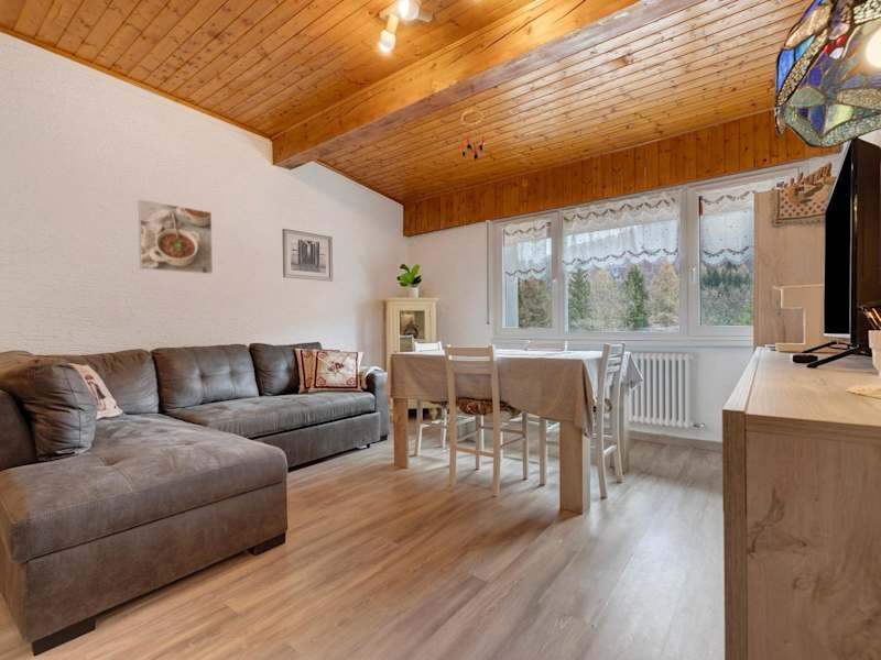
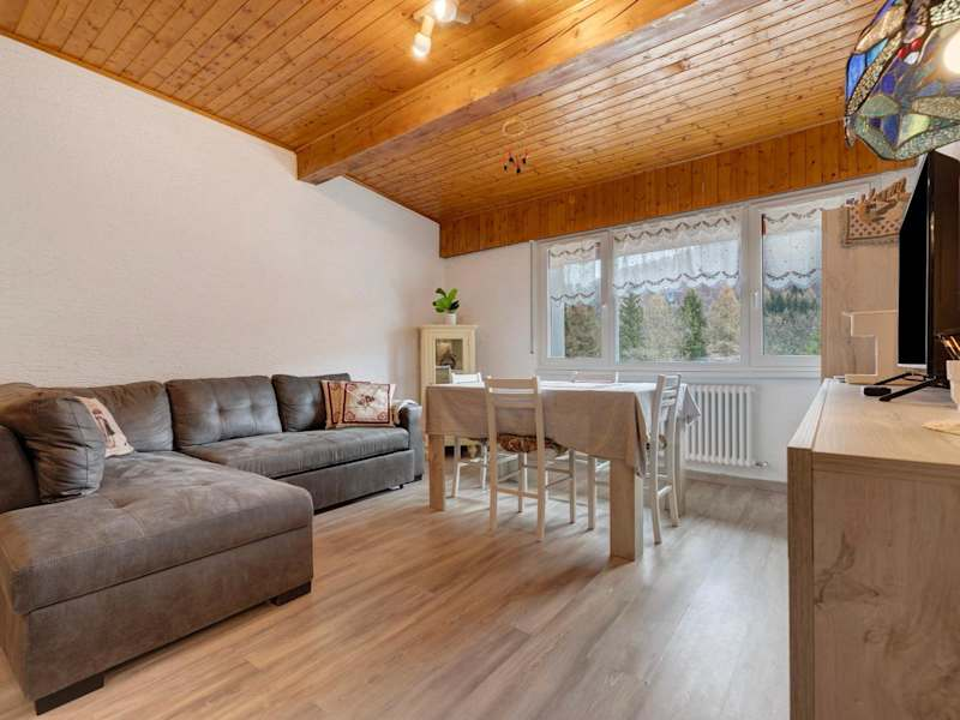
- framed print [138,198,214,275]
- wall art [281,228,334,283]
